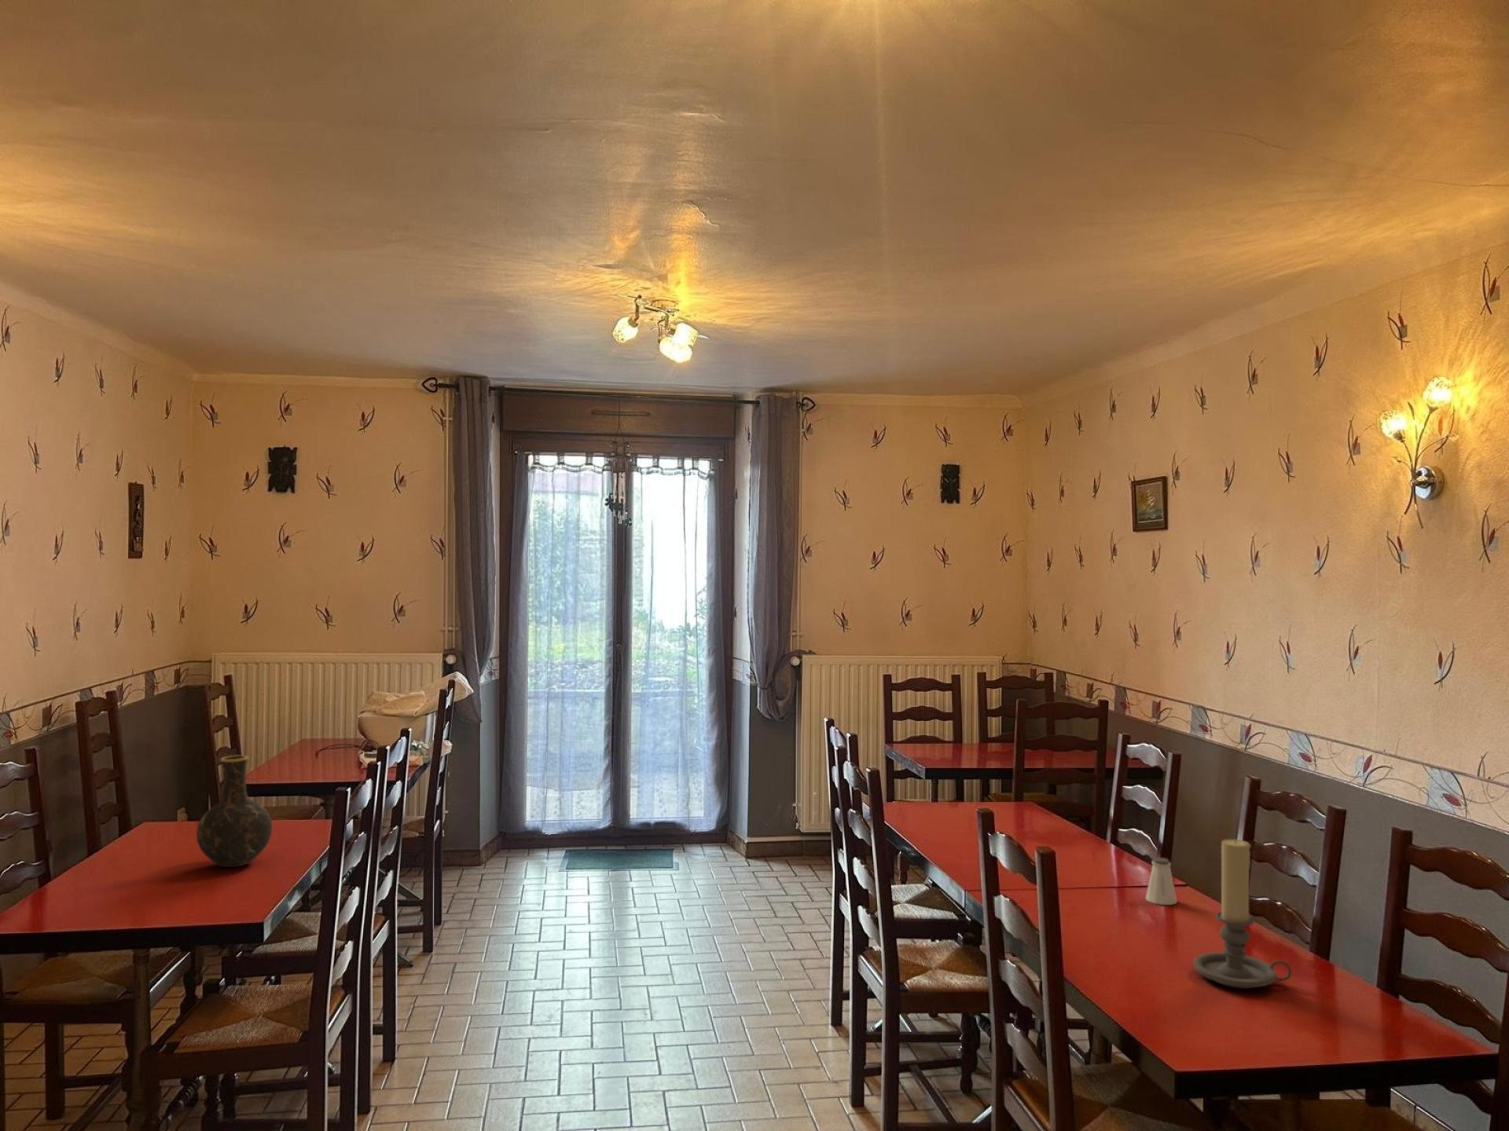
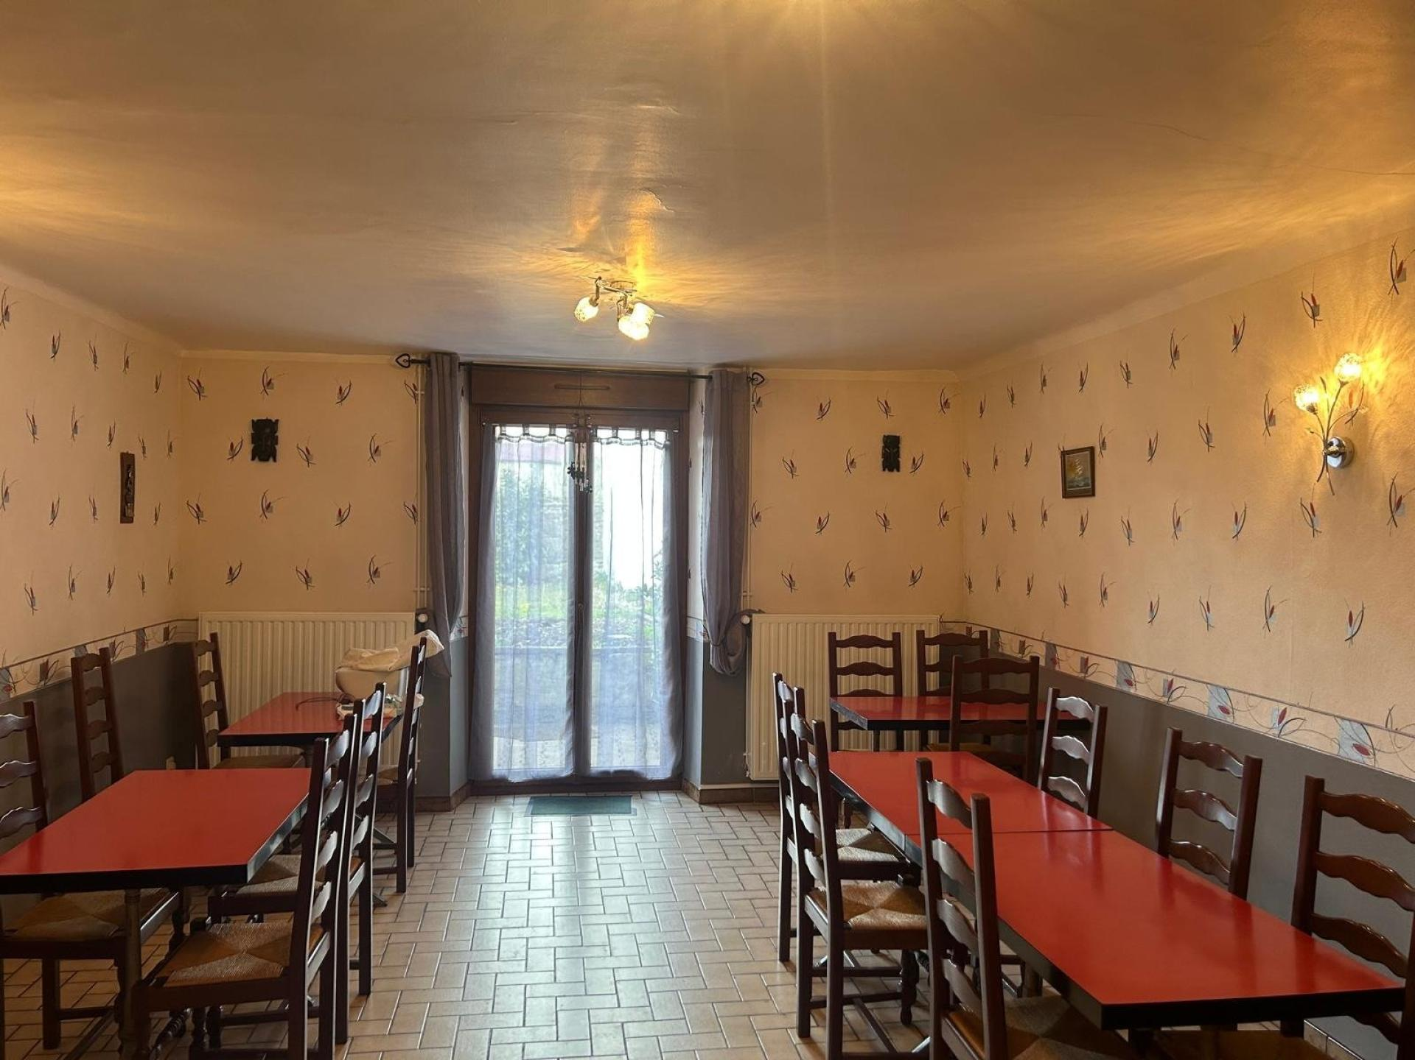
- vase [196,754,273,868]
- candle holder [1193,838,1293,990]
- saltshaker [1145,857,1177,905]
